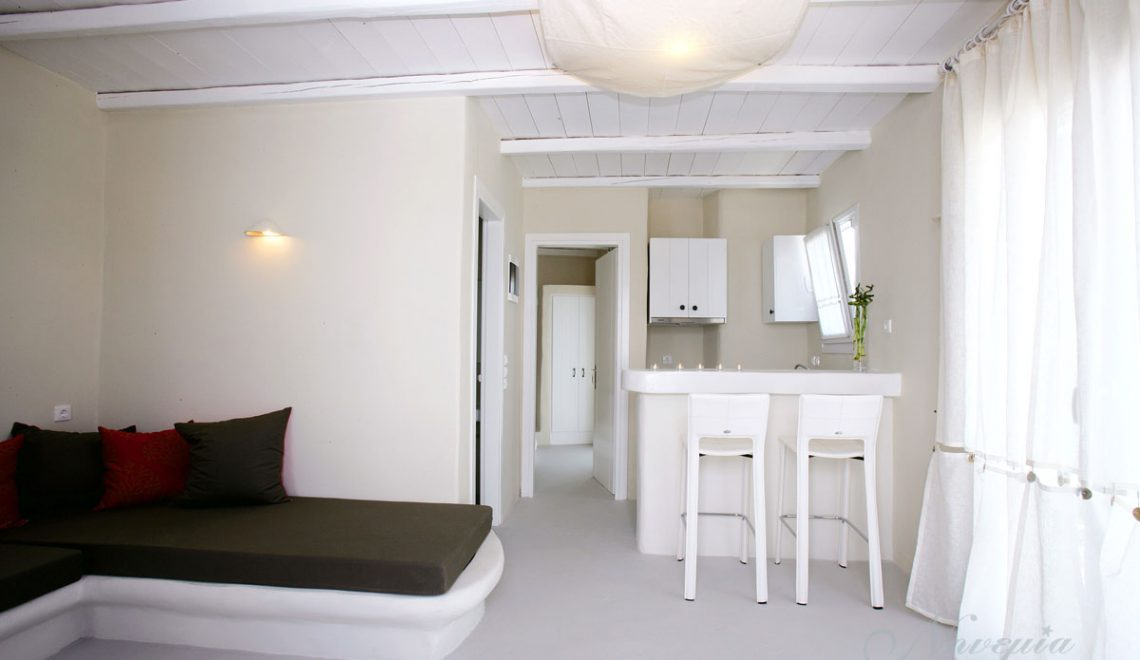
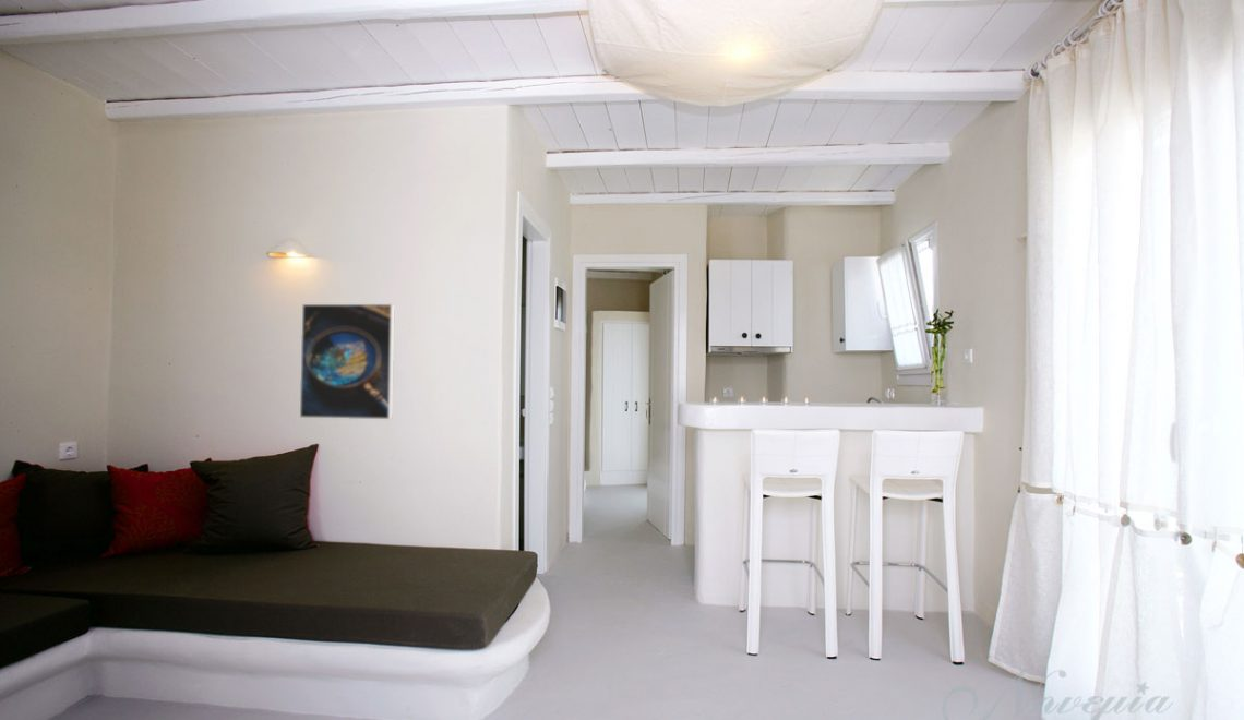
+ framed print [299,303,396,420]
